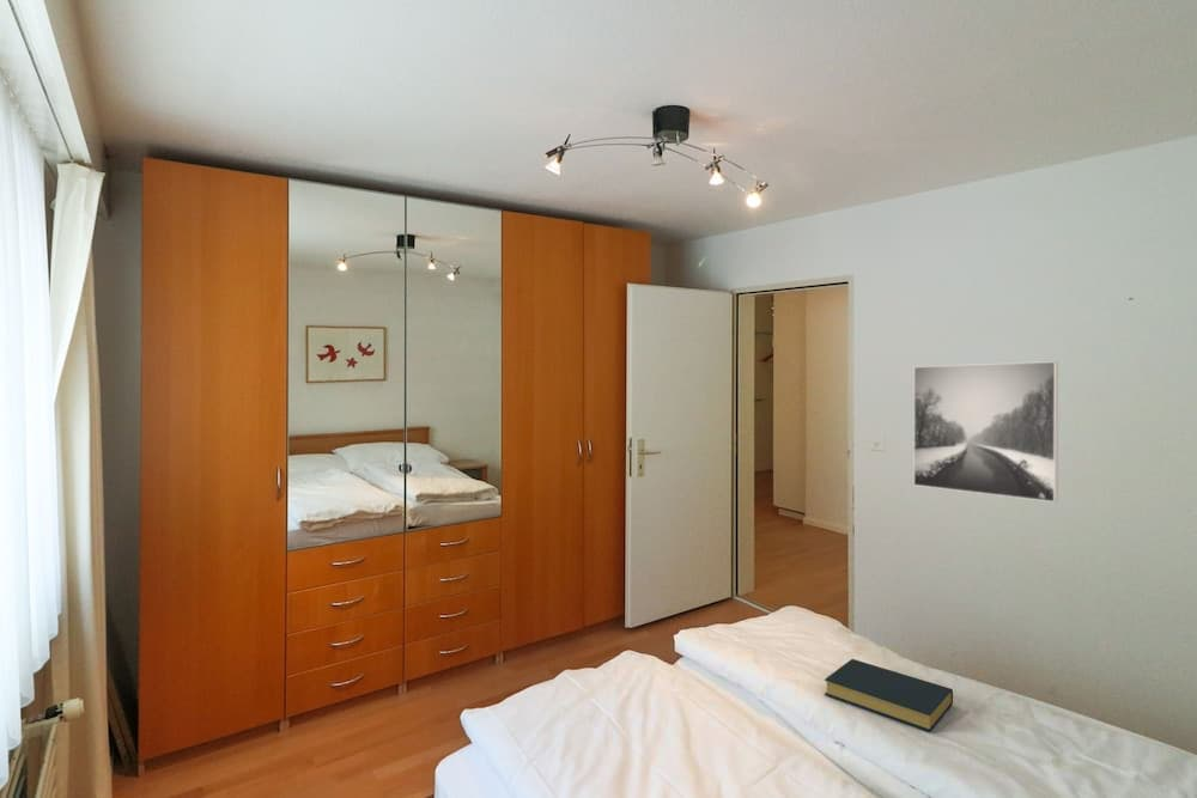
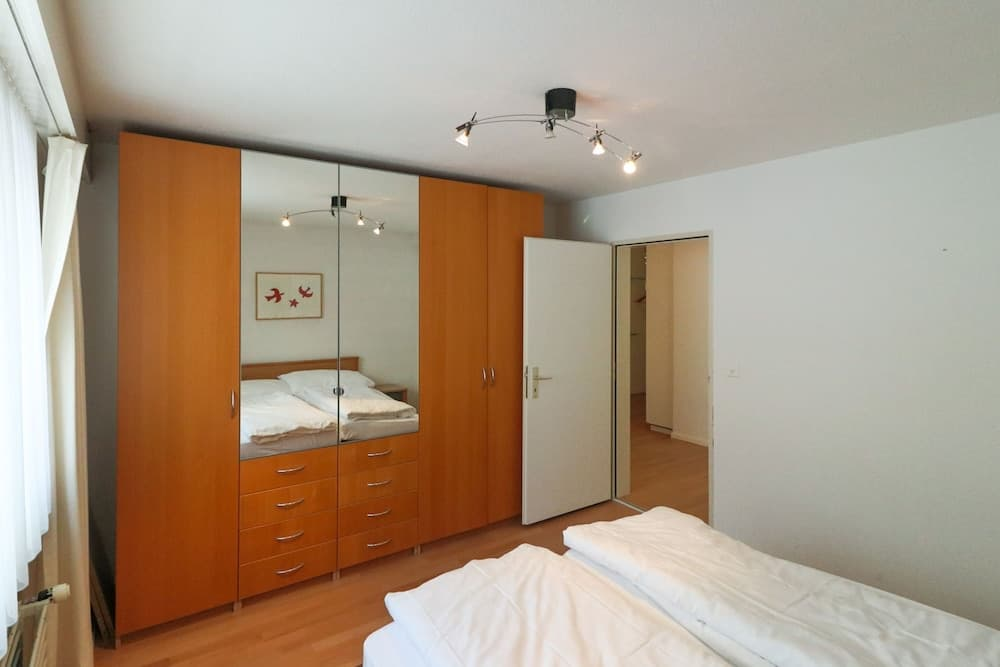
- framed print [912,360,1059,504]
- hardback book [824,658,954,733]
